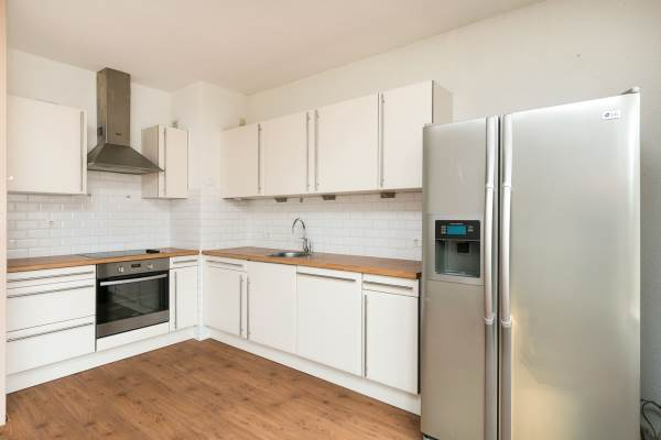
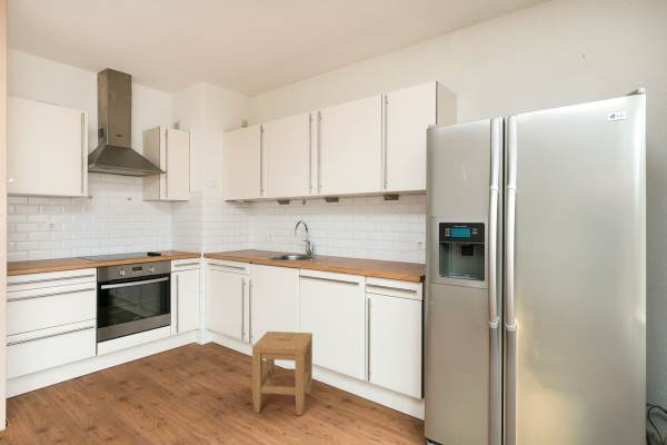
+ stool [251,330,313,416]
